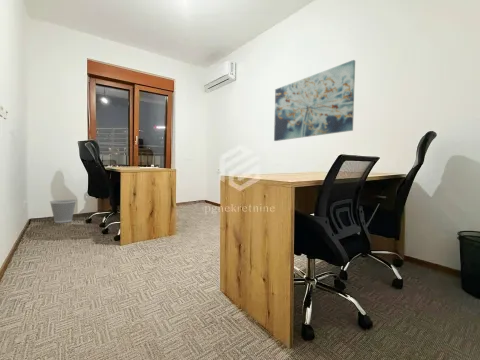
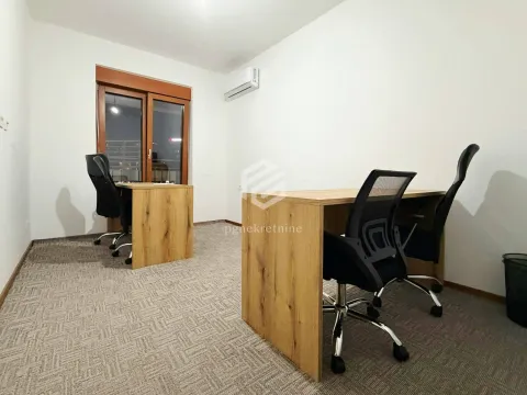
- wall art [273,59,356,142]
- wastebasket [49,199,77,224]
